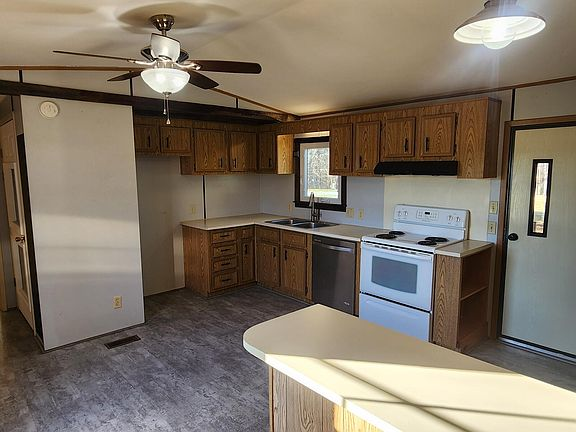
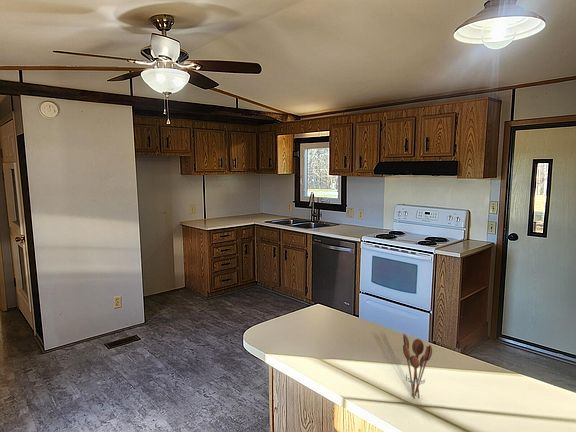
+ utensil holder [402,333,433,400]
